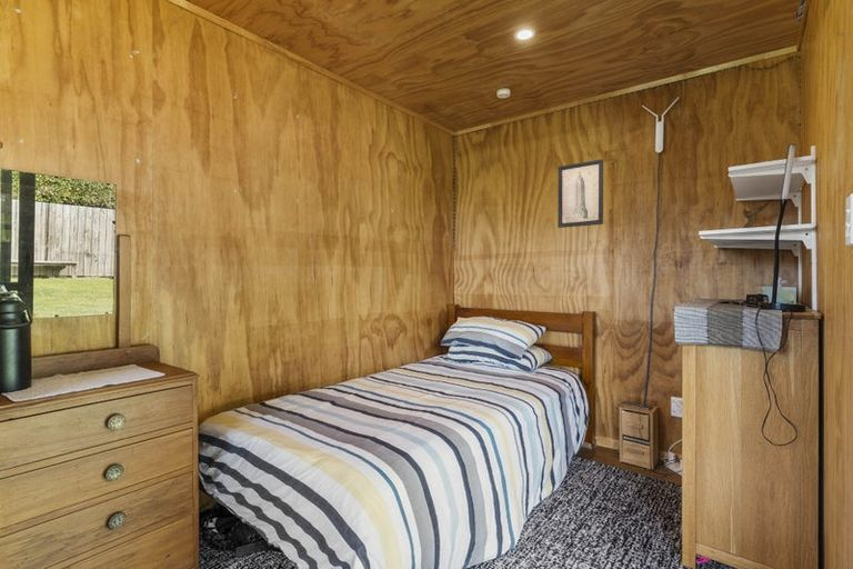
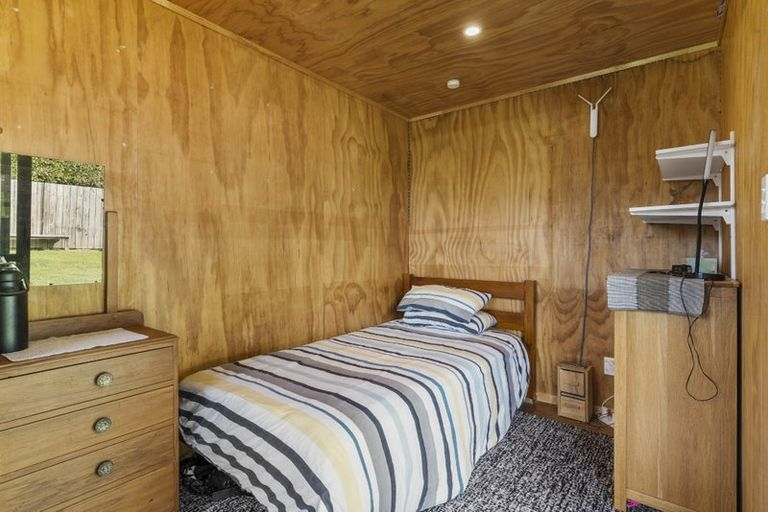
- wall art [556,158,604,229]
